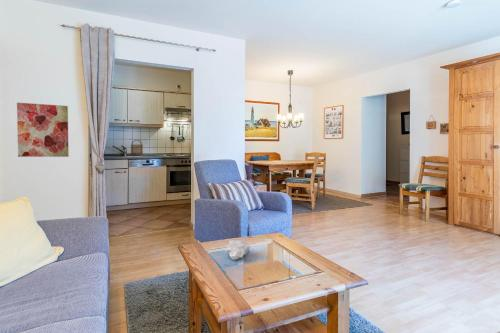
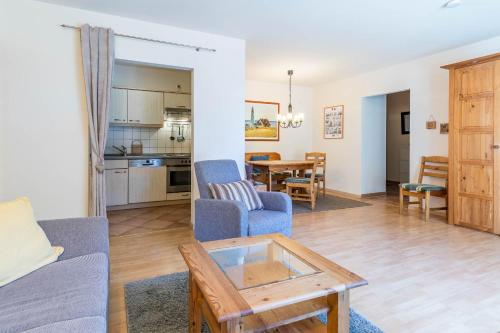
- wall art [16,102,70,158]
- bowl [224,239,251,260]
